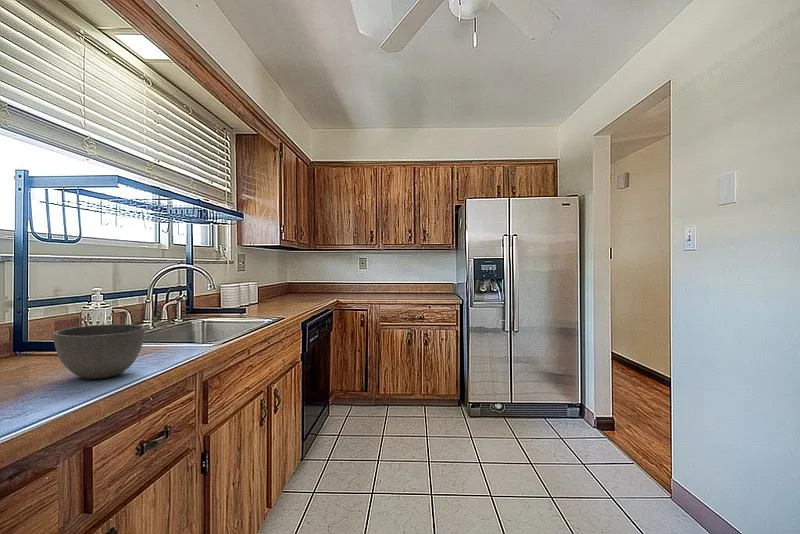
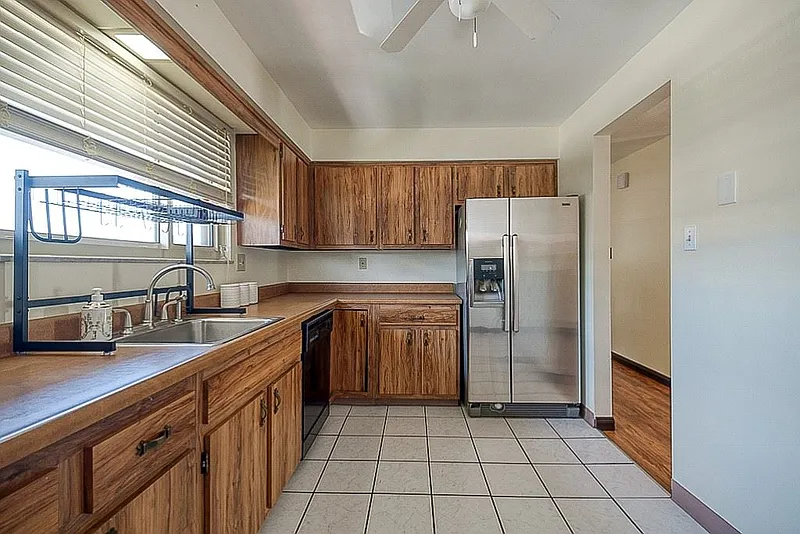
- bowl [53,323,146,380]
